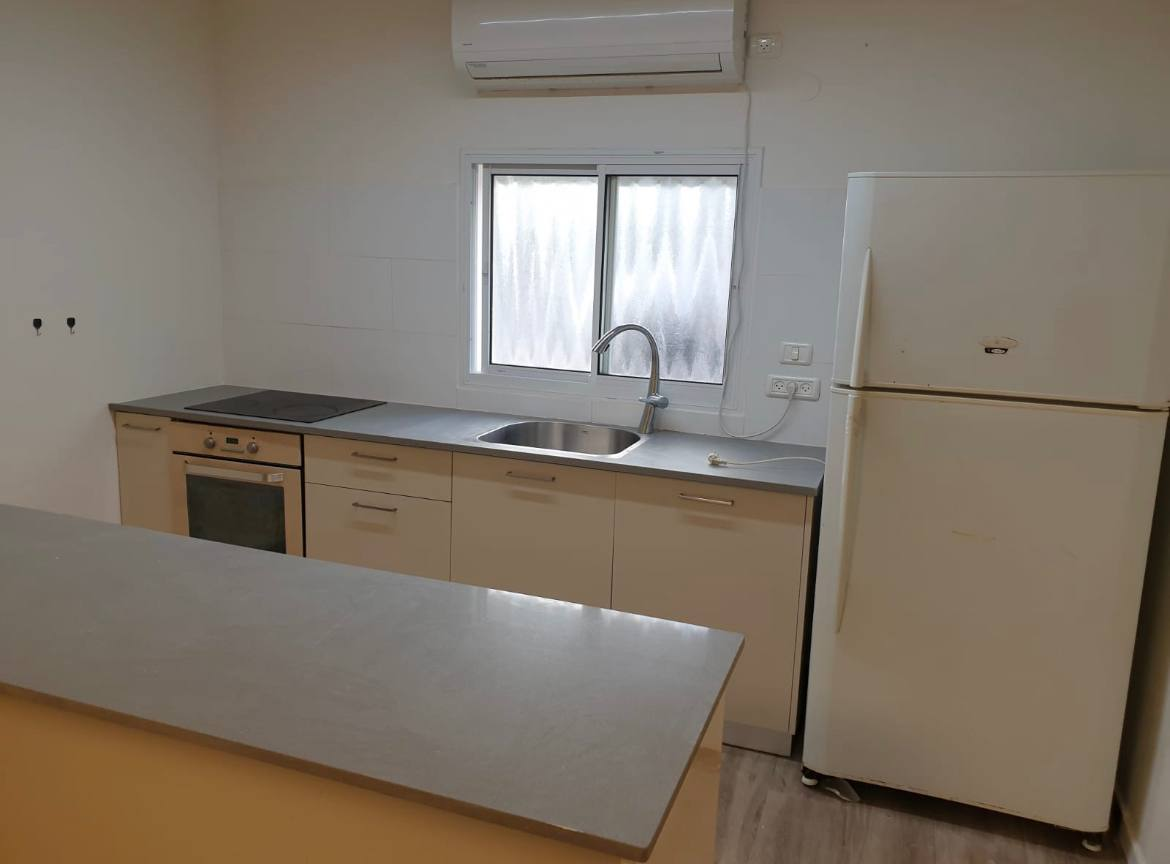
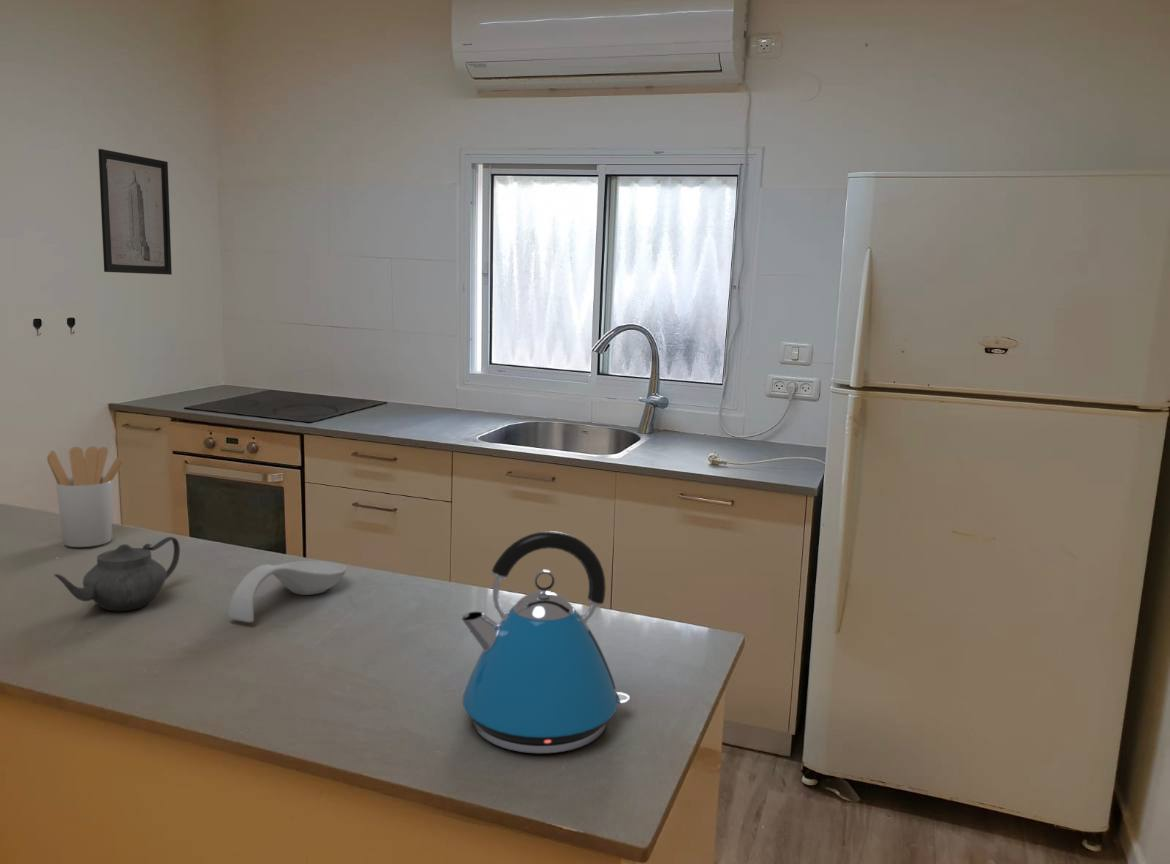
+ spoon rest [227,560,347,623]
+ kettle [460,530,631,754]
+ teapot [53,536,181,612]
+ wall art [97,148,173,276]
+ utensil holder [46,445,125,548]
